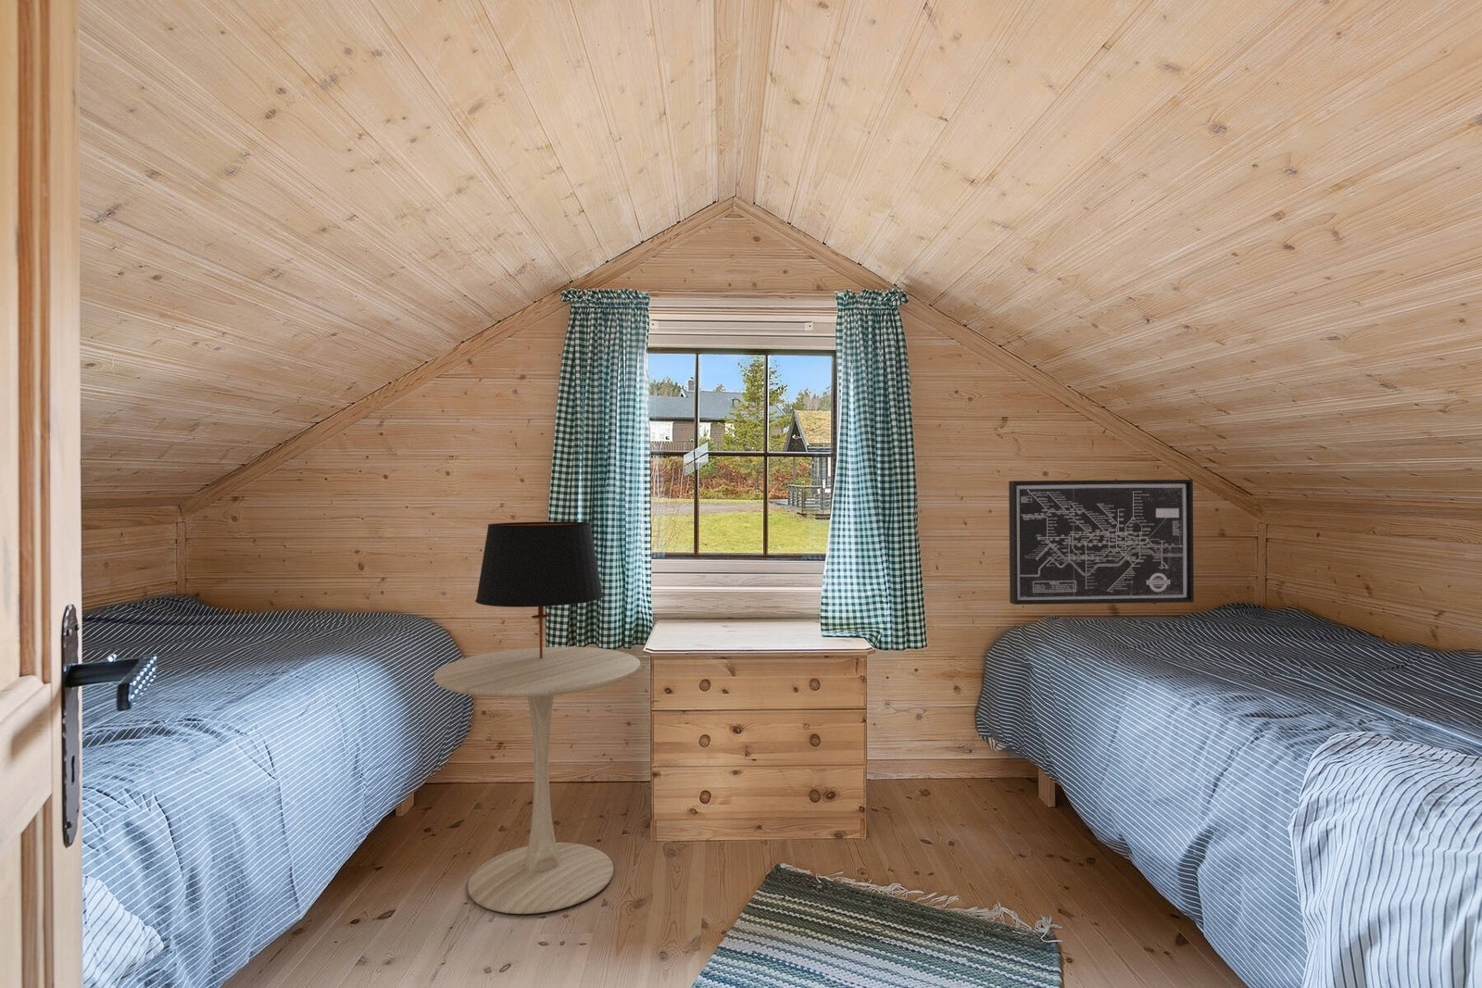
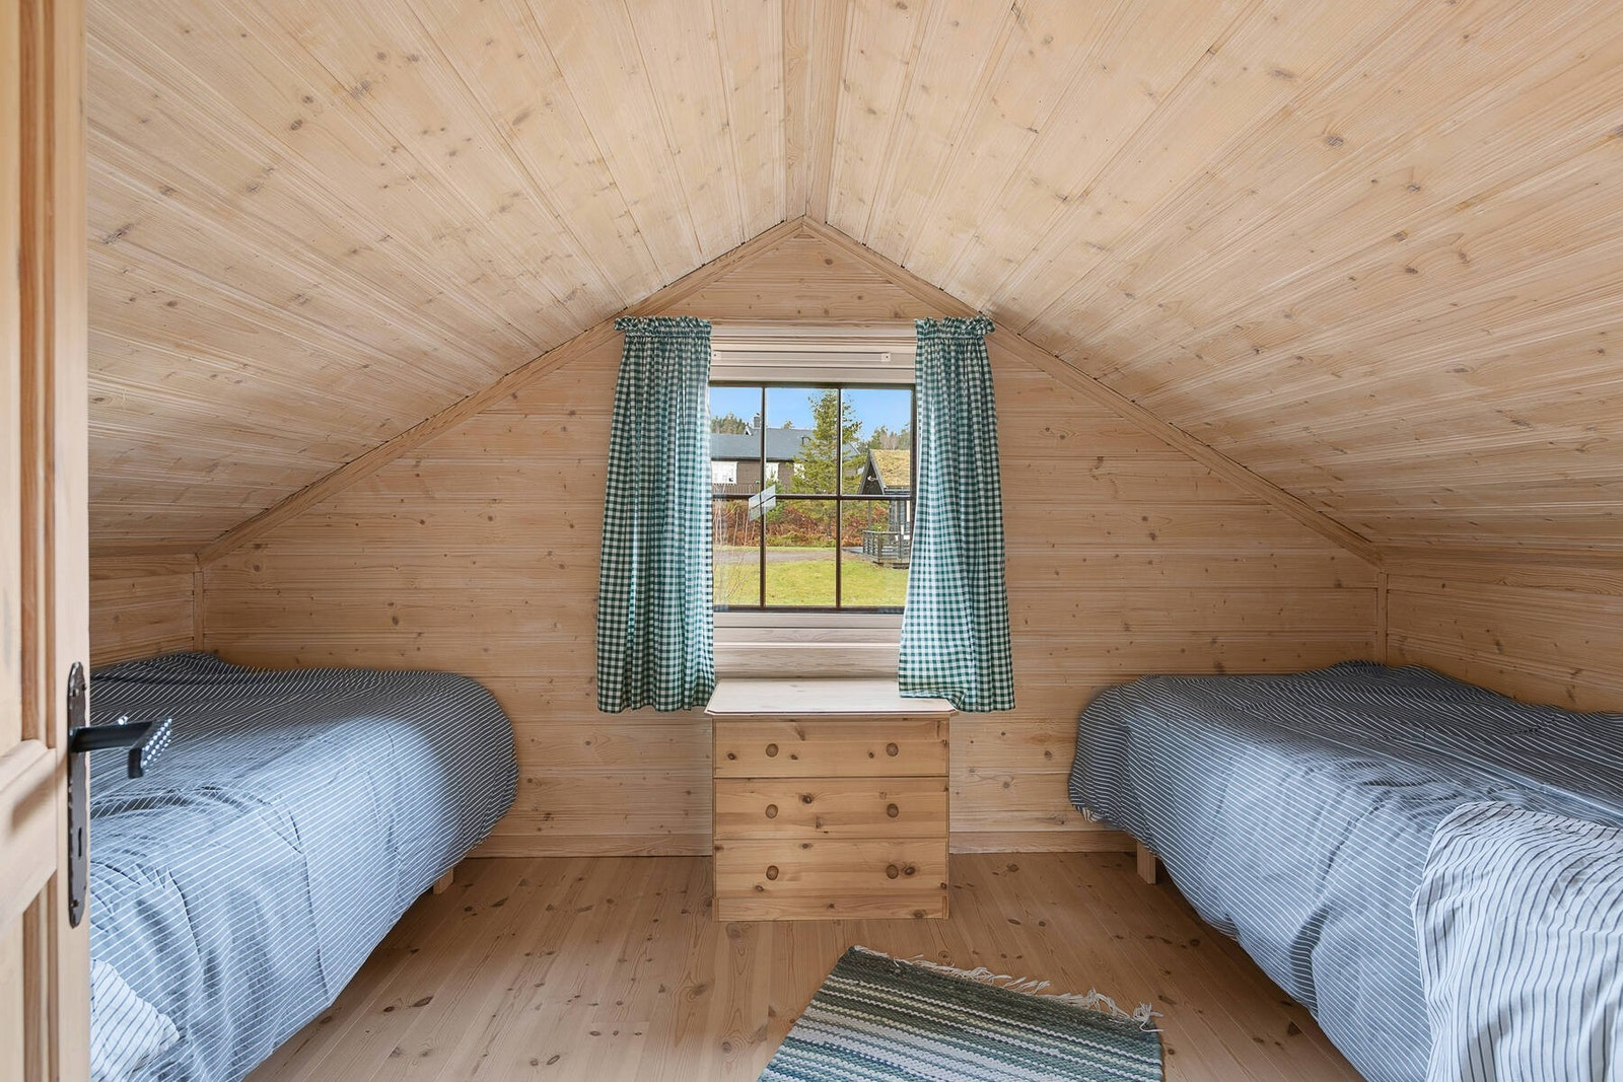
- table lamp [474,520,604,658]
- side table [433,646,641,915]
- wall art [1008,479,1195,605]
